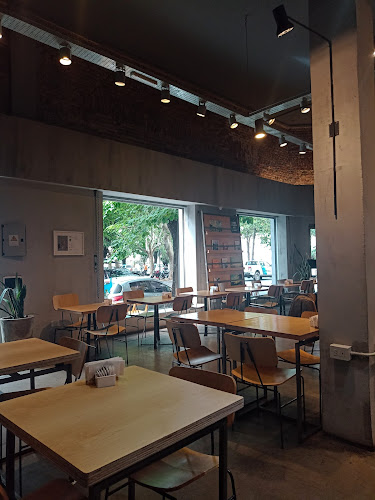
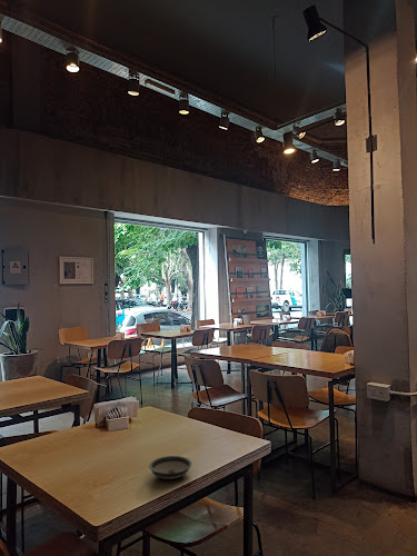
+ saucer [148,455,193,480]
